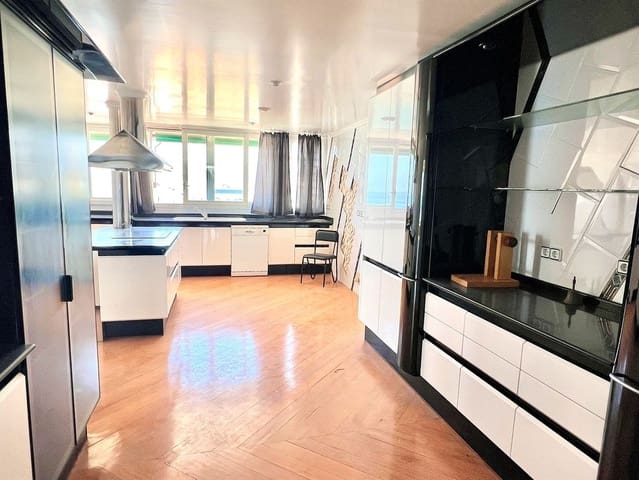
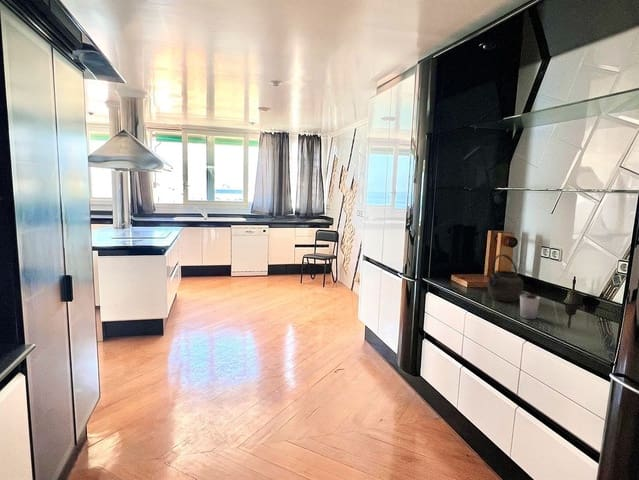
+ cup [519,294,541,320]
+ kettle [484,253,525,303]
